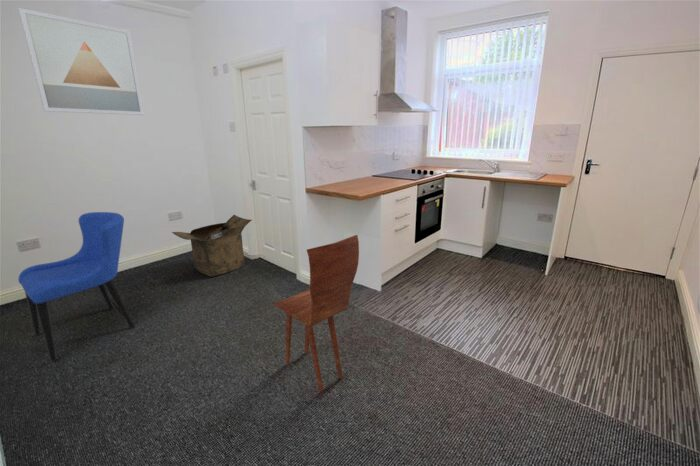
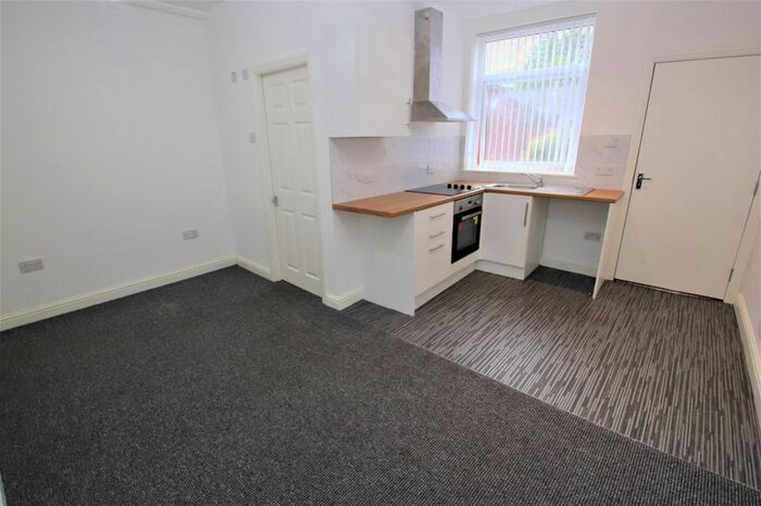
- wall art [17,7,145,116]
- cardboard box [171,214,253,278]
- dining chair [18,211,135,362]
- dining chair [272,234,360,394]
